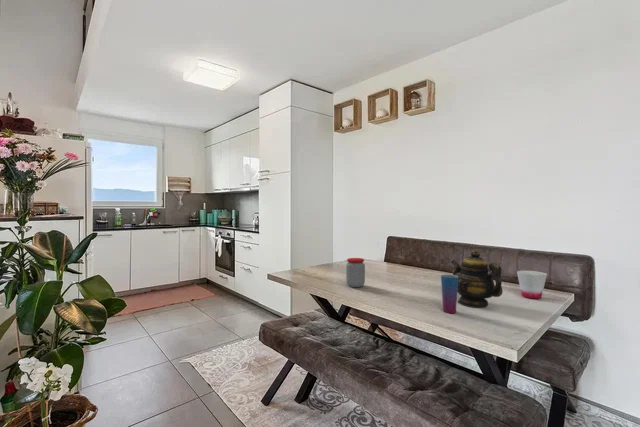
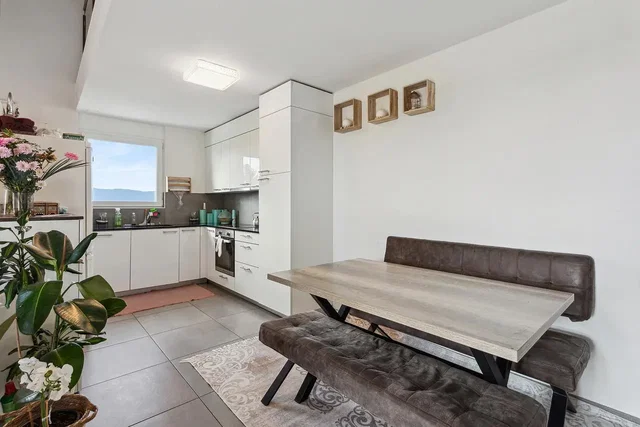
- cup [440,273,458,314]
- cup [516,270,548,300]
- teapot [450,249,504,308]
- jar [345,257,366,288]
